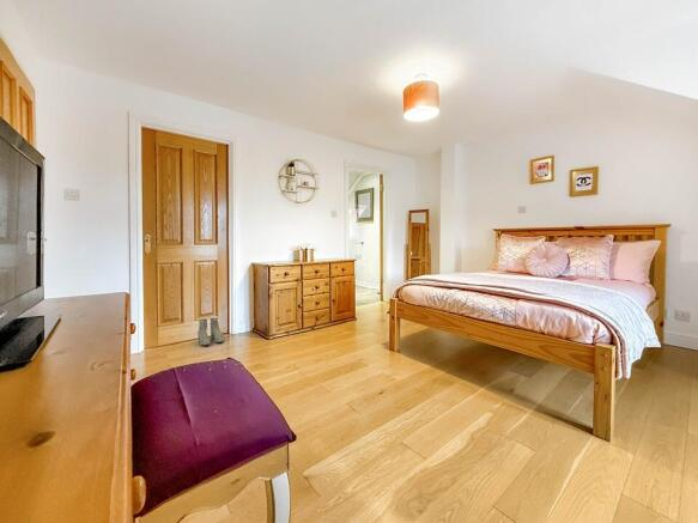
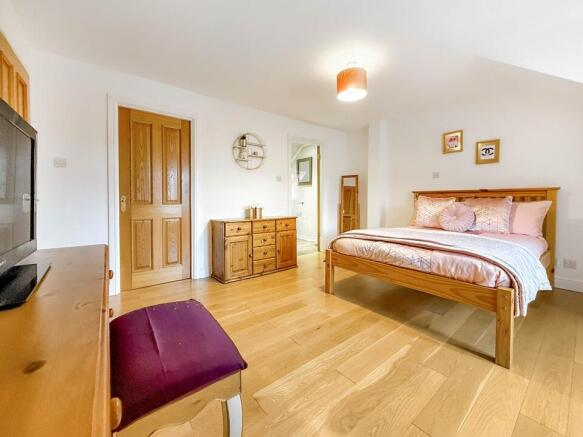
- boots [196,317,224,347]
